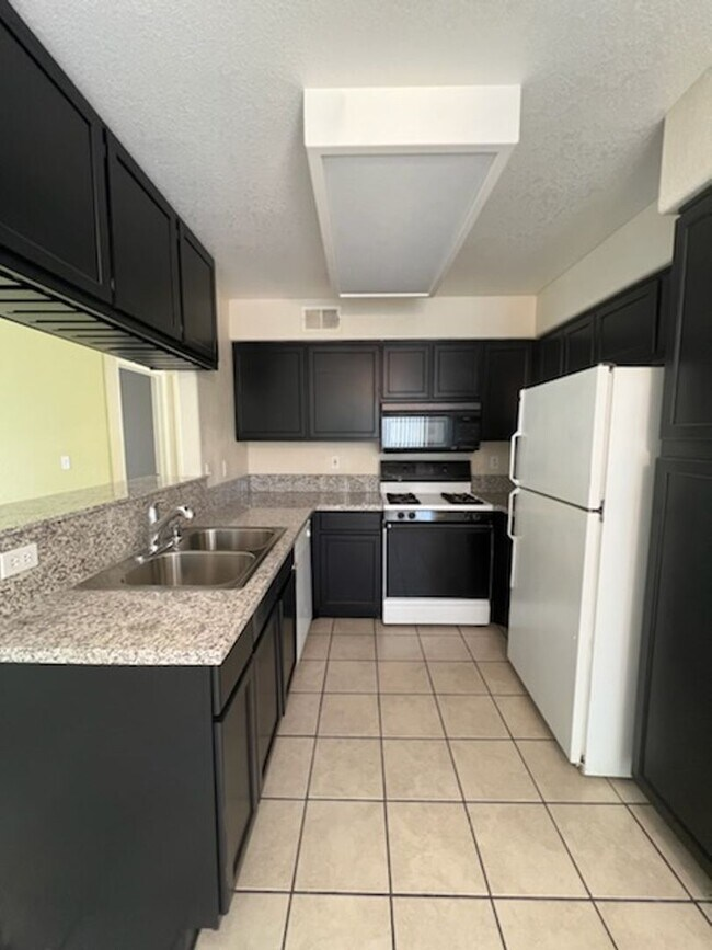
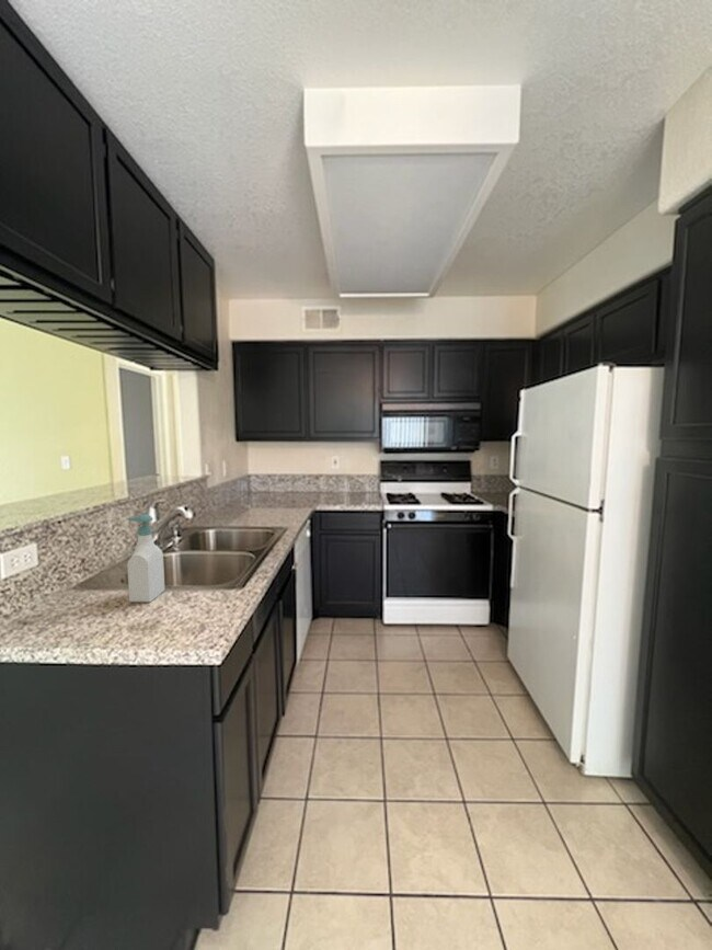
+ soap bottle [126,513,165,603]
